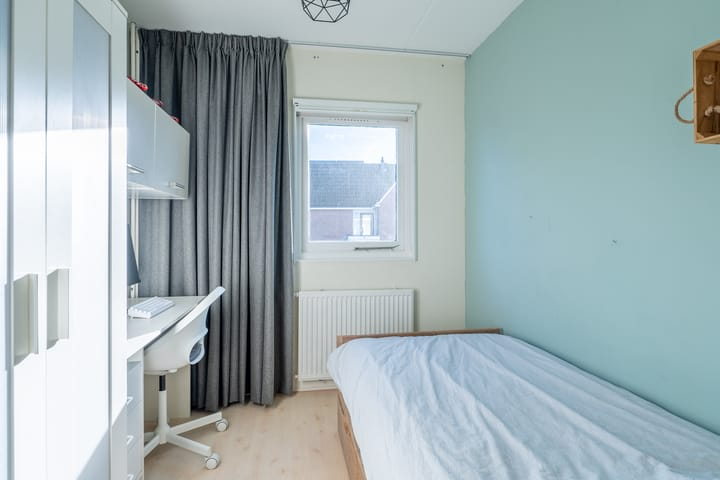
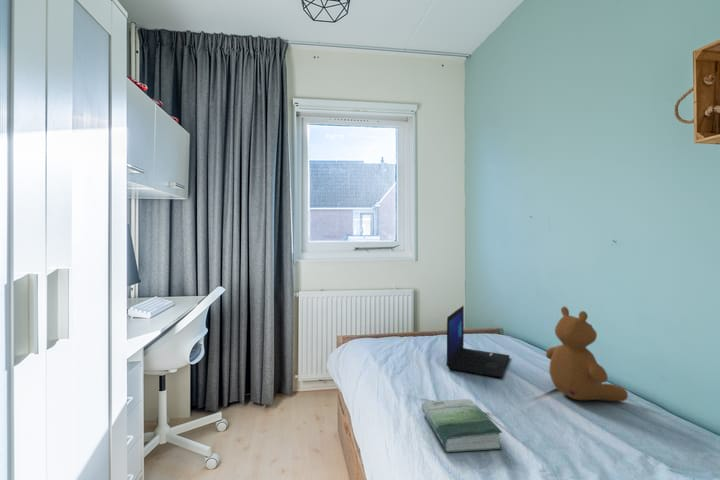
+ laptop [445,305,511,379]
+ book [421,398,503,453]
+ teddy bear [545,305,629,402]
